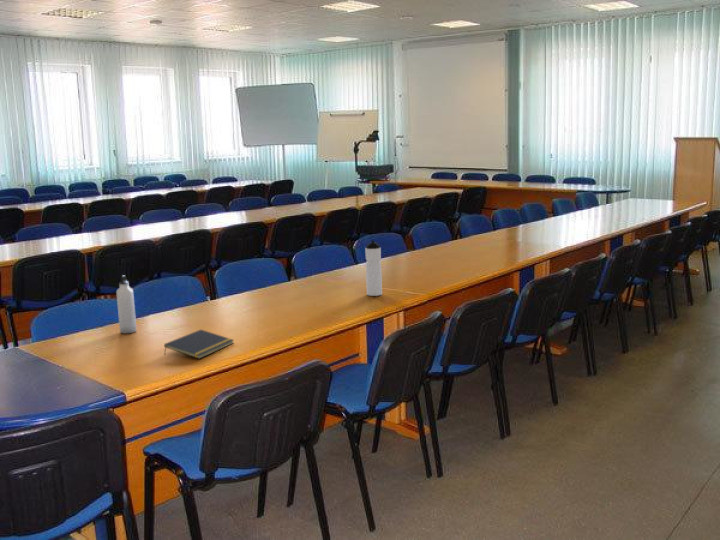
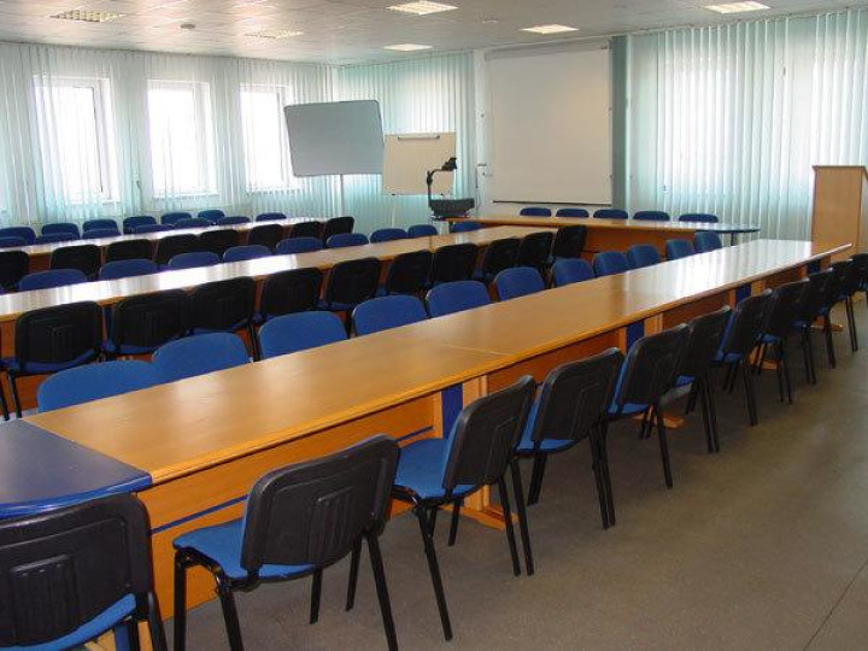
- notepad [163,329,235,360]
- water bottle [364,239,383,297]
- water bottle [115,274,137,334]
